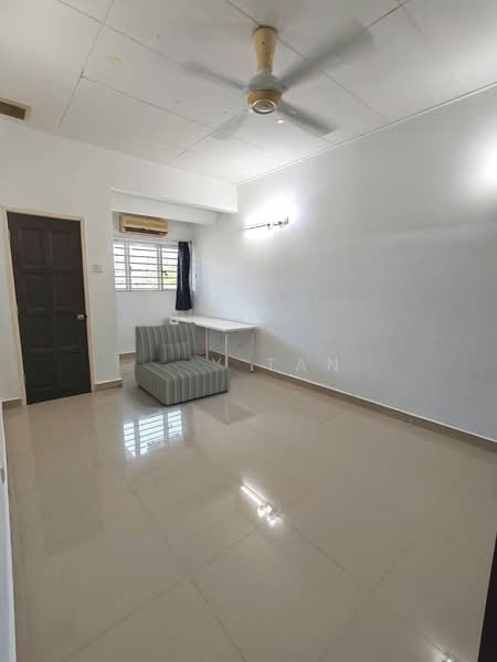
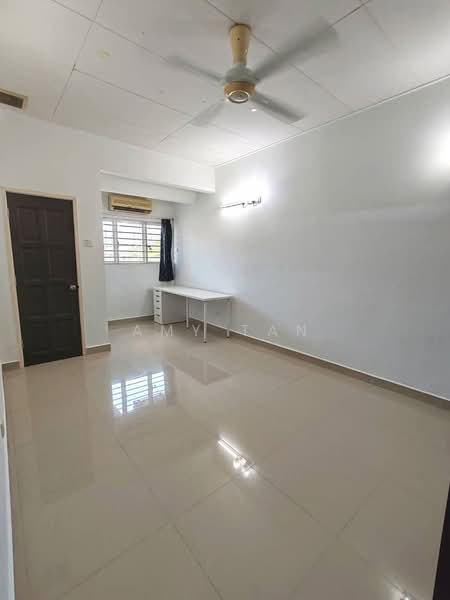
- sofa [134,321,232,407]
